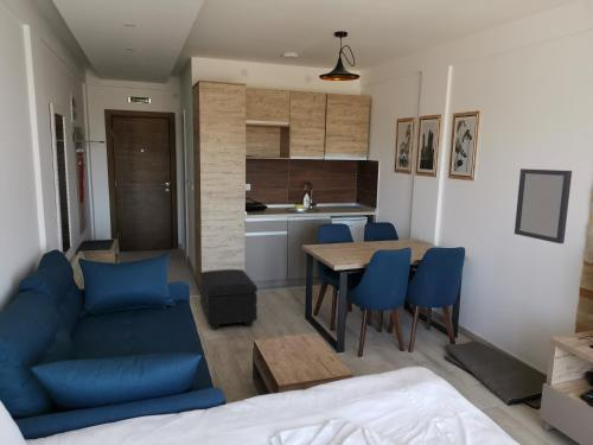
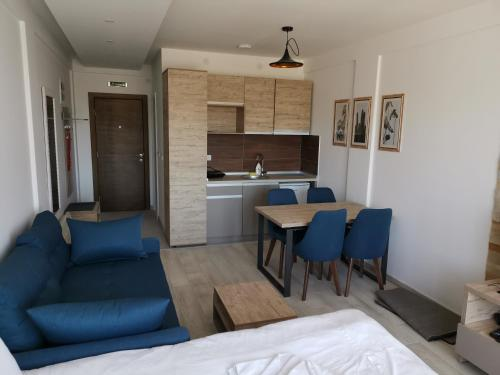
- footstool [199,268,259,331]
- home mirror [514,167,573,244]
